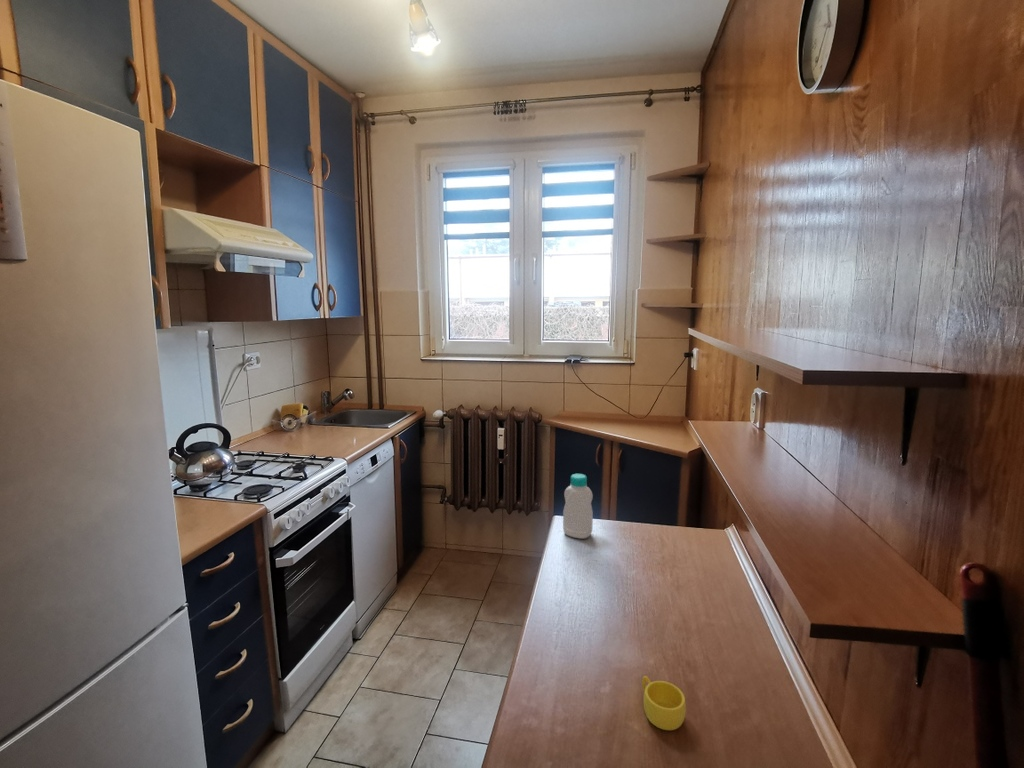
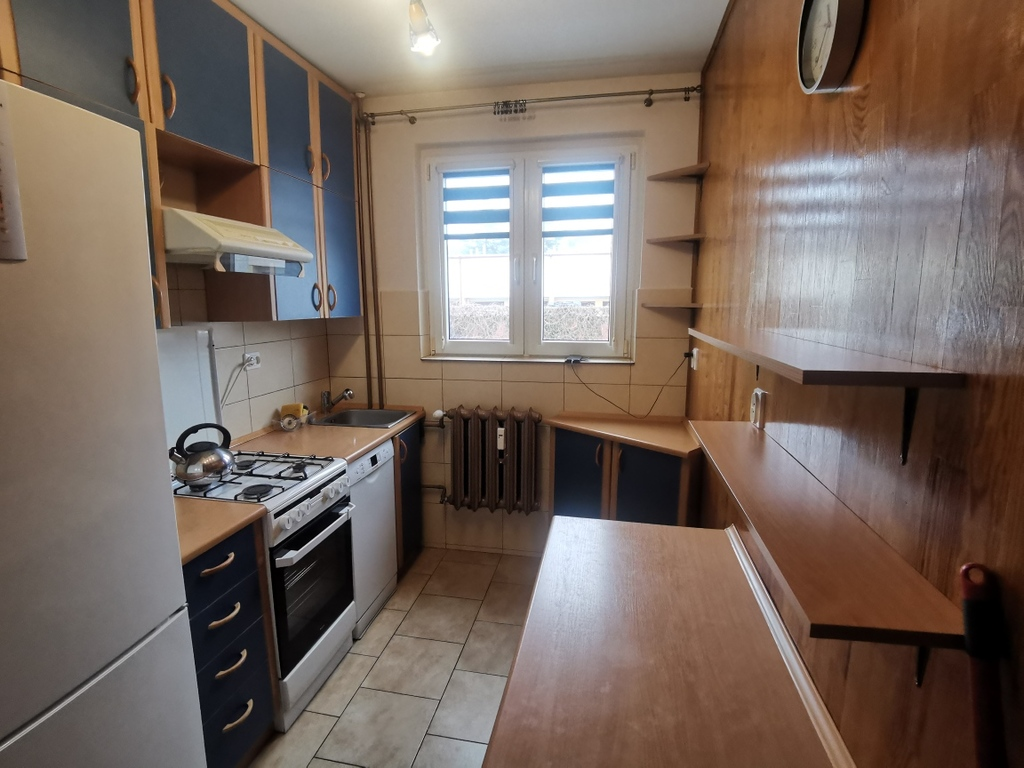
- cup [641,675,687,731]
- bottle [562,473,594,540]
